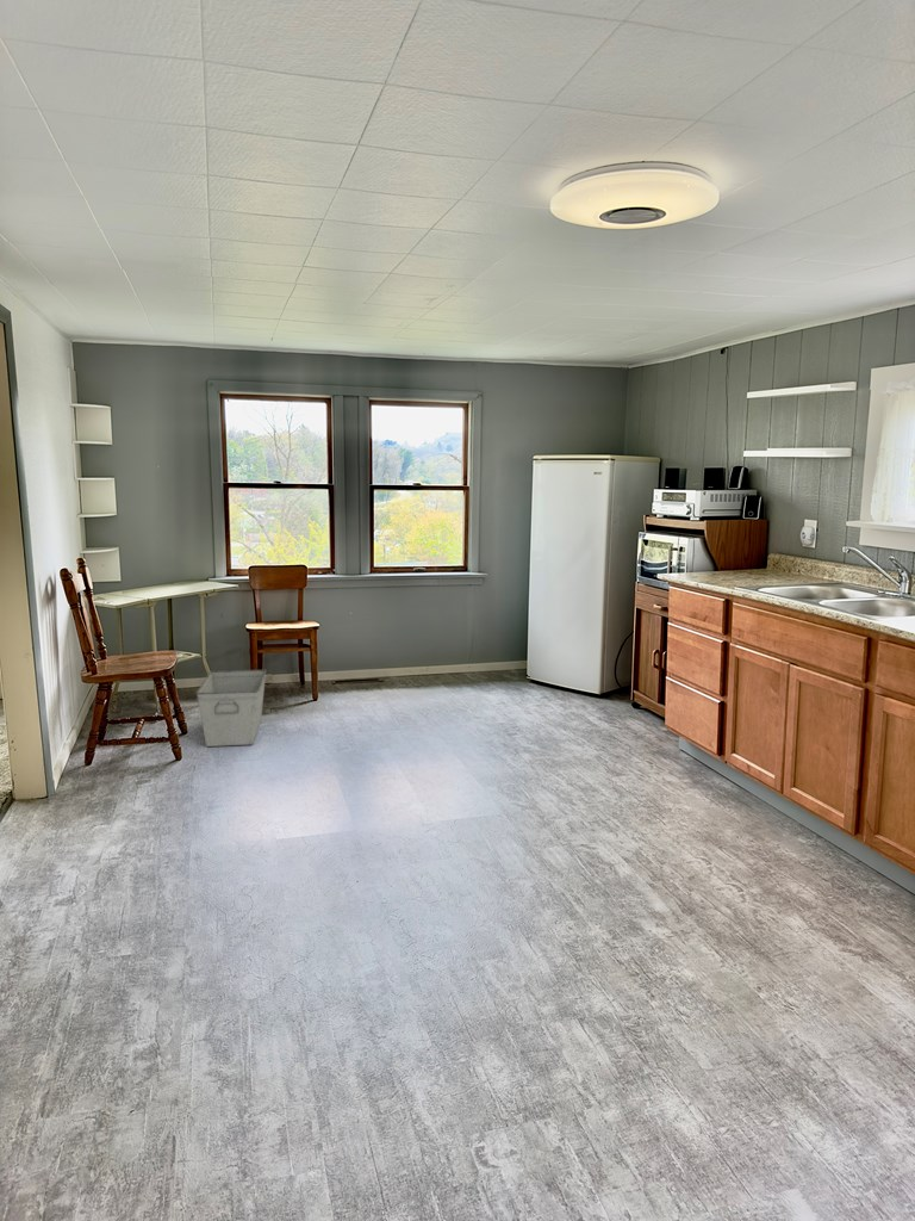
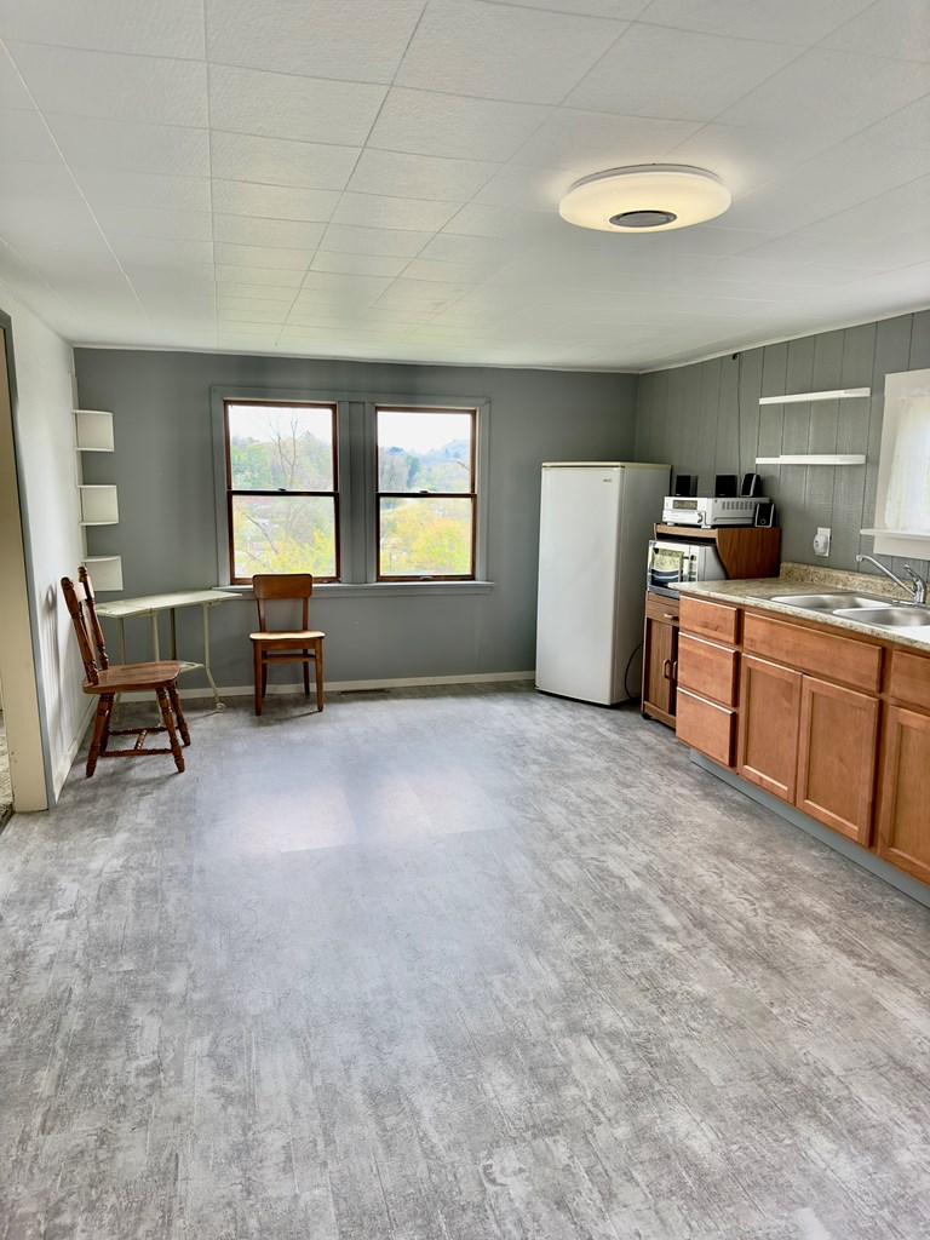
- storage bin [195,669,268,748]
